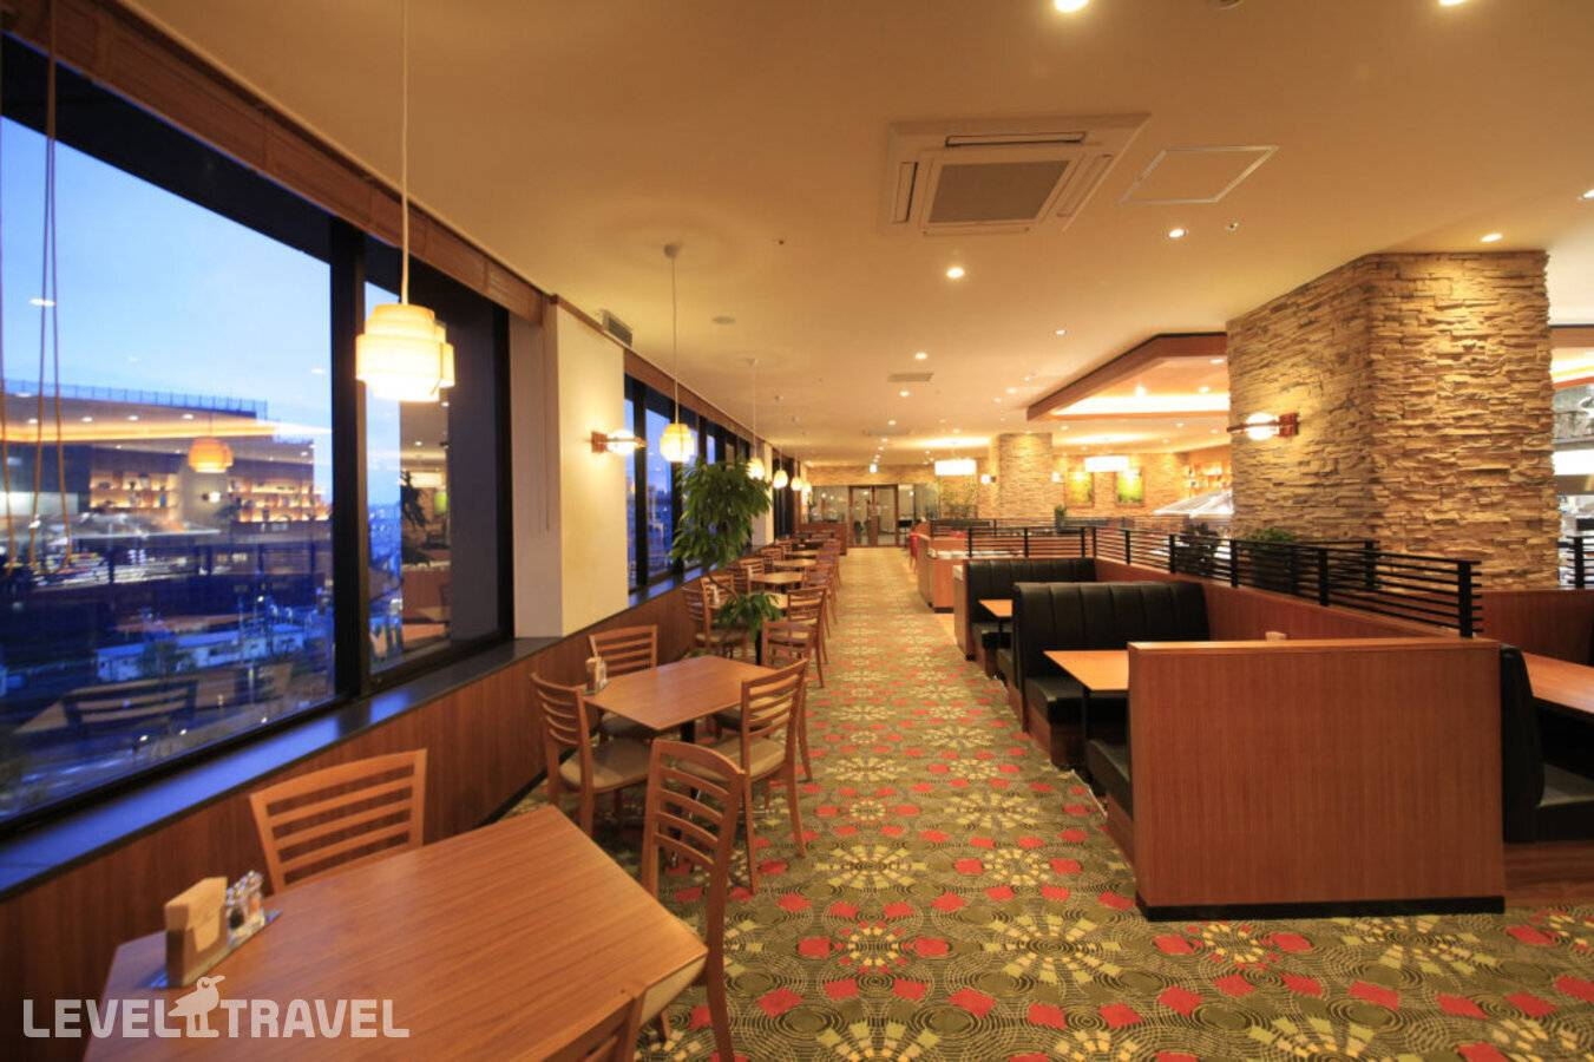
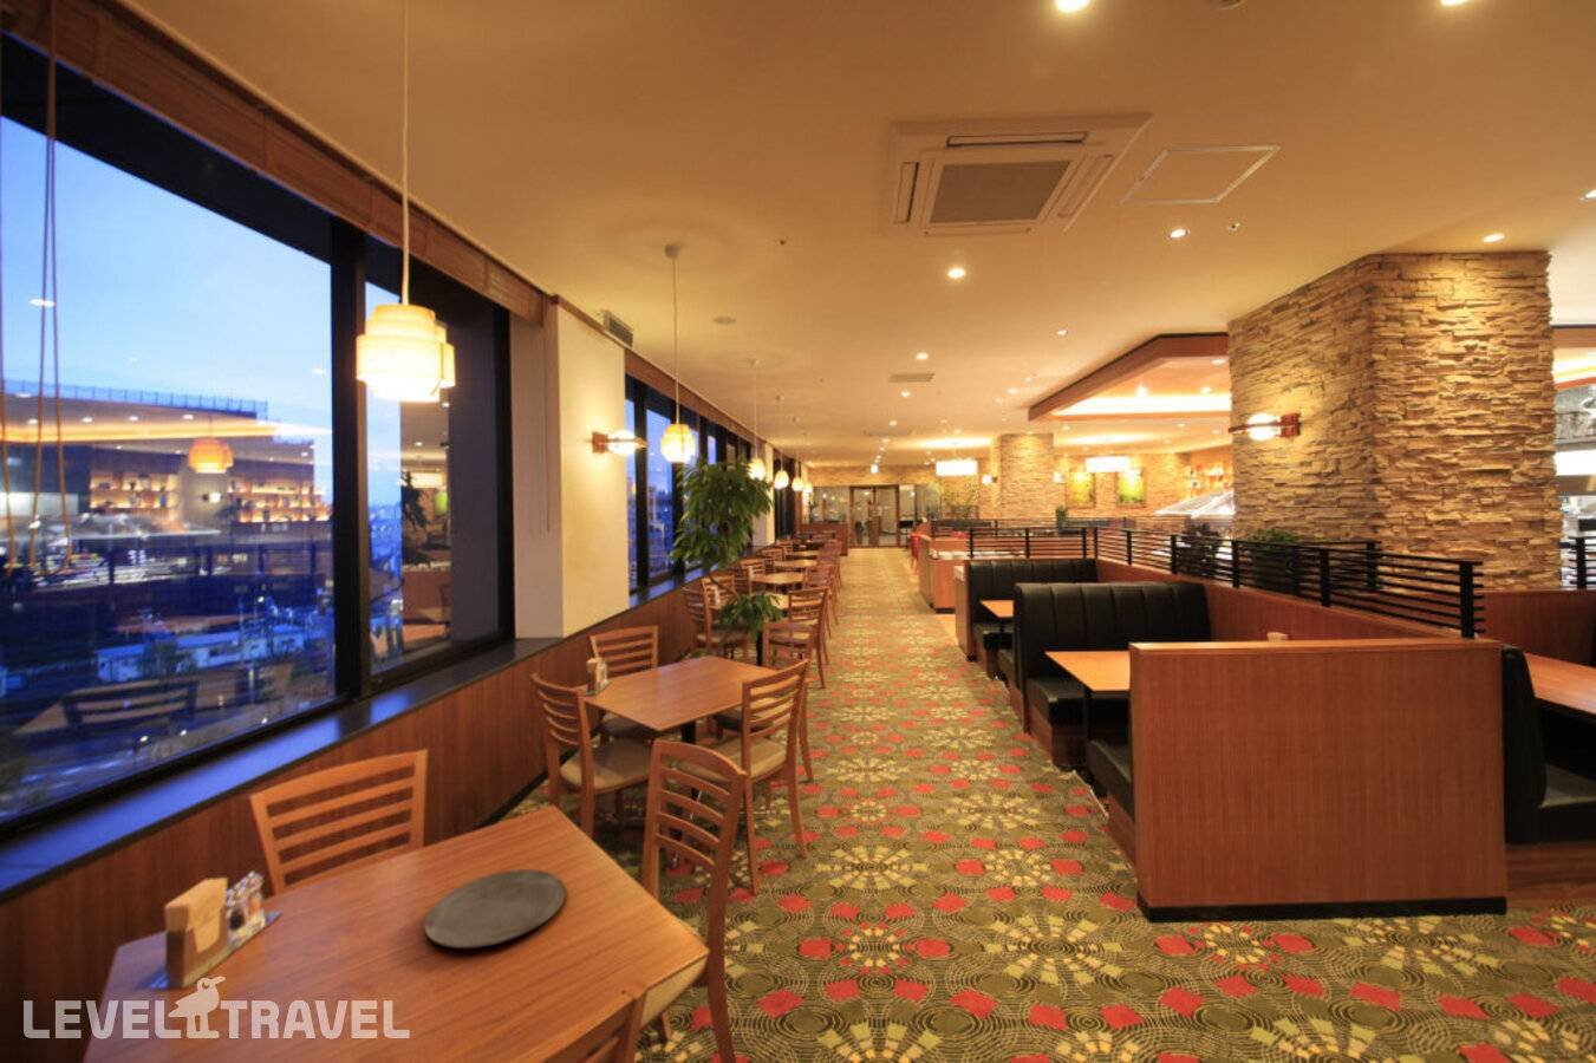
+ plate [422,868,566,949]
